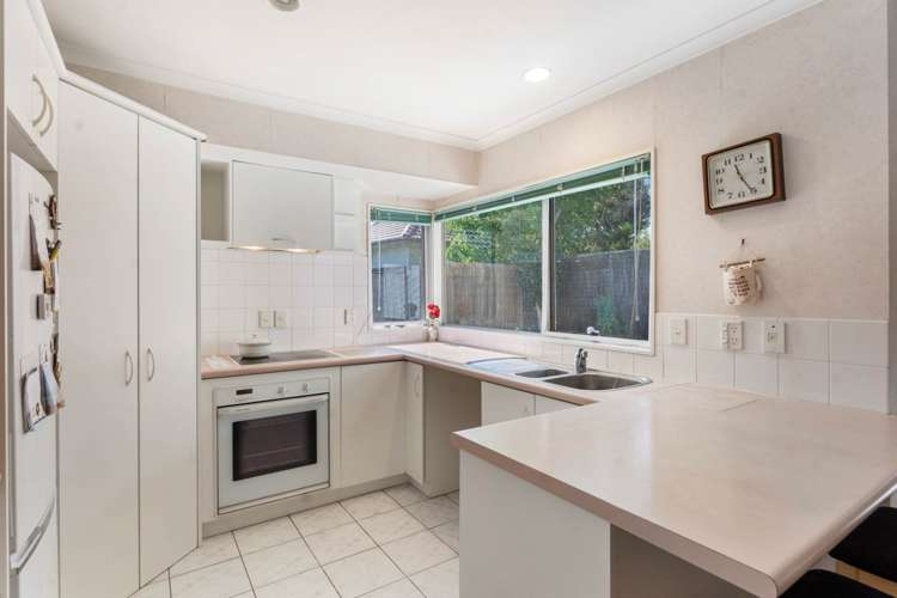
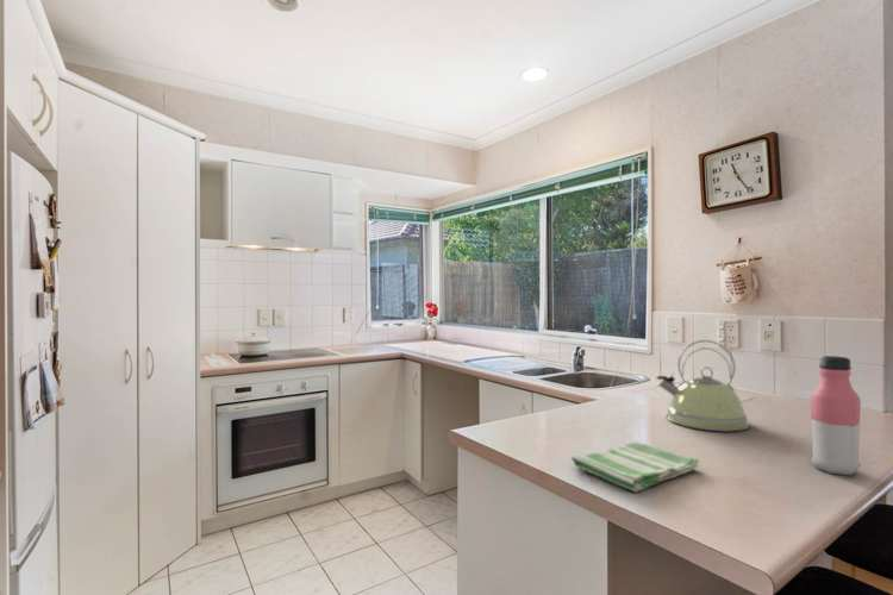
+ water bottle [810,355,862,477]
+ dish towel [570,441,700,493]
+ kettle [655,339,750,433]
